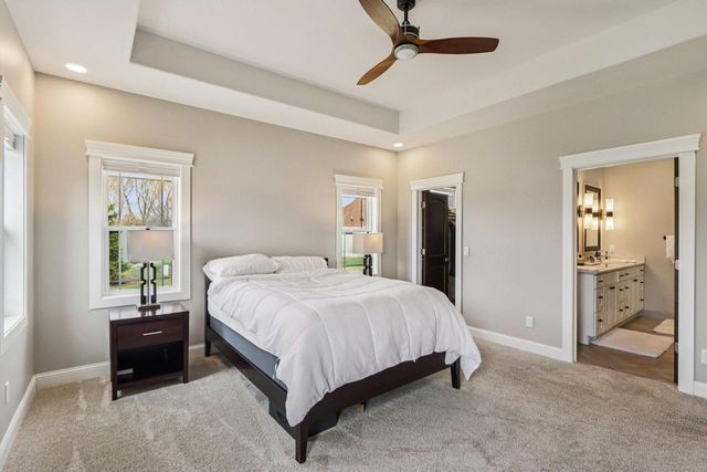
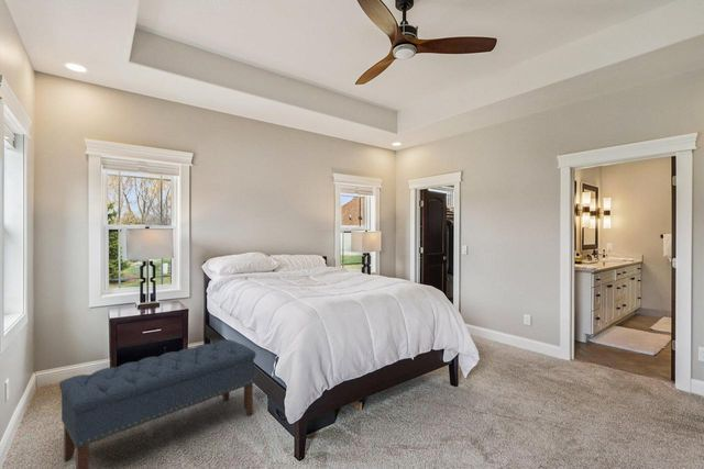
+ bench [58,338,257,469]
